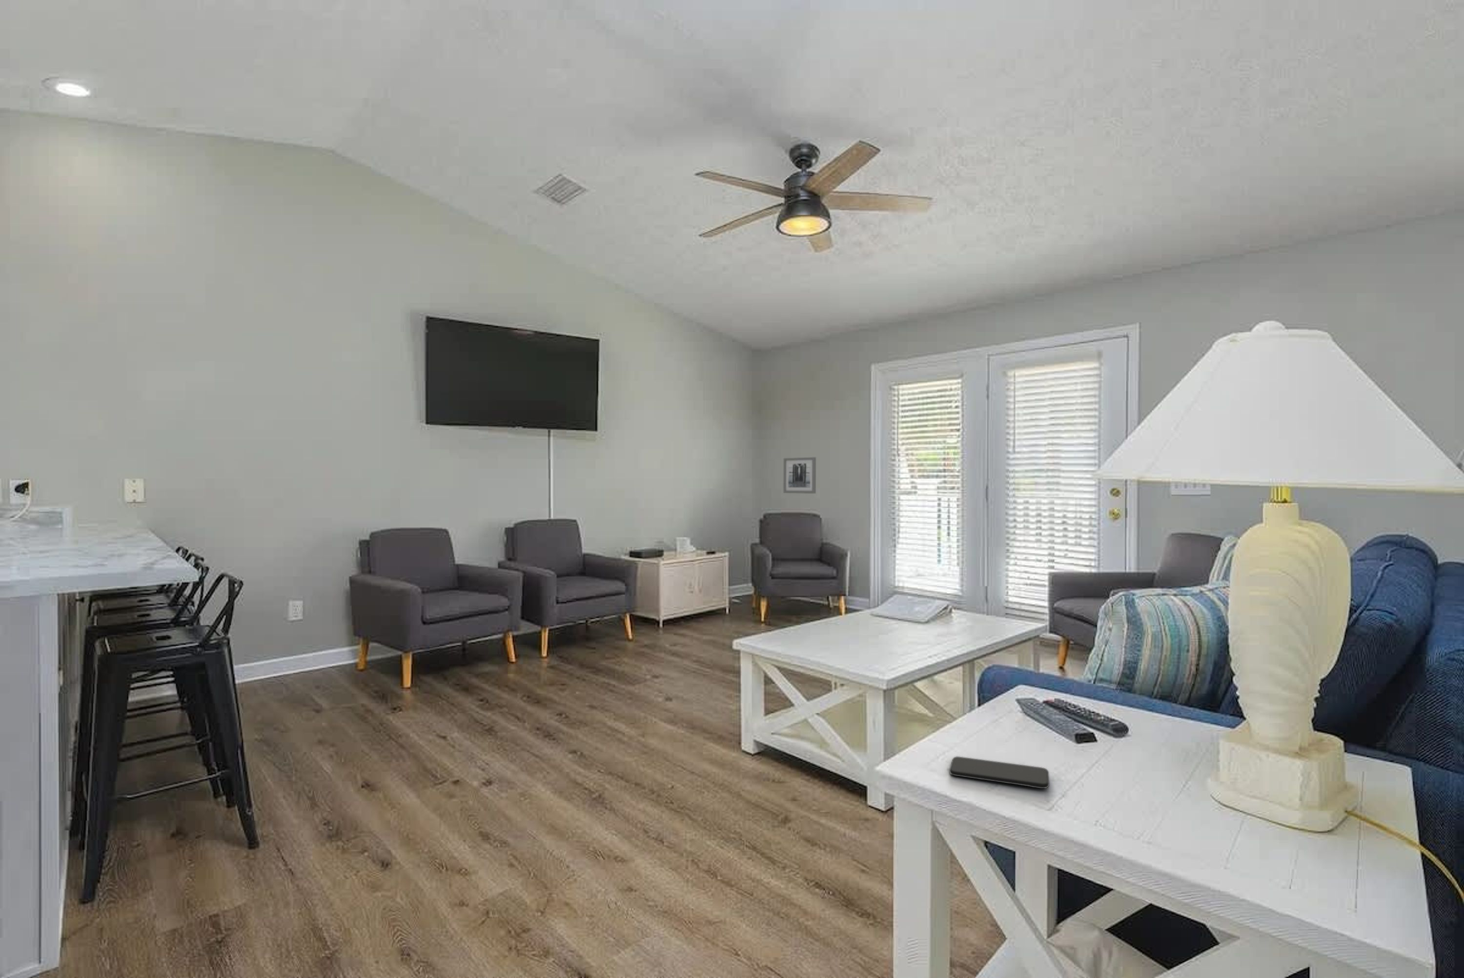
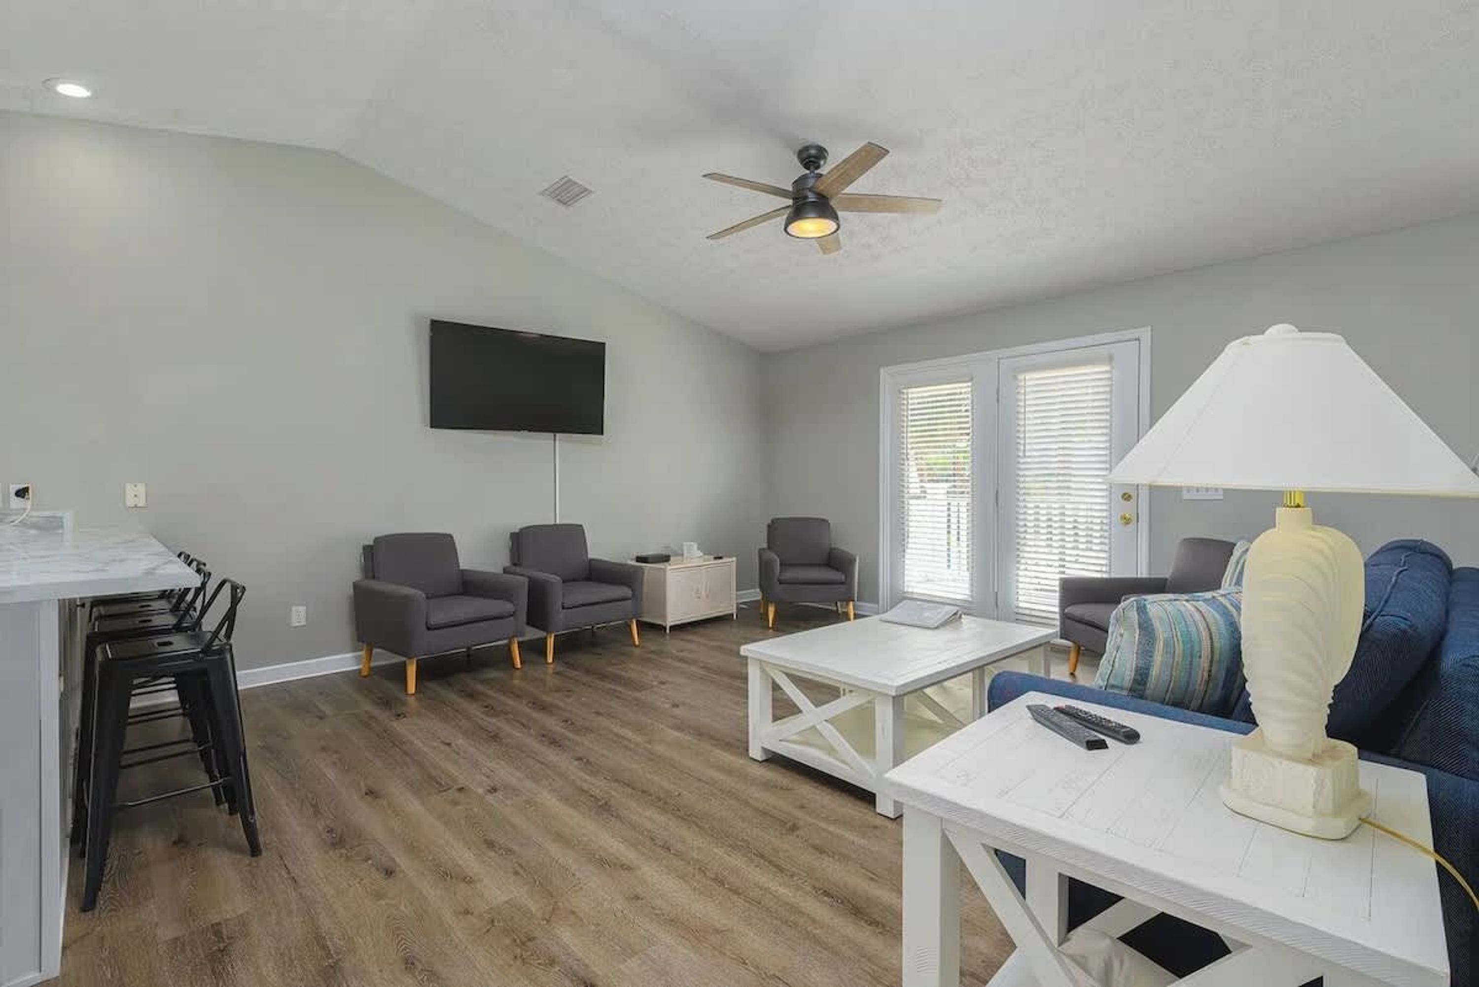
- smartphone [949,755,1049,789]
- wall art [783,456,816,494]
